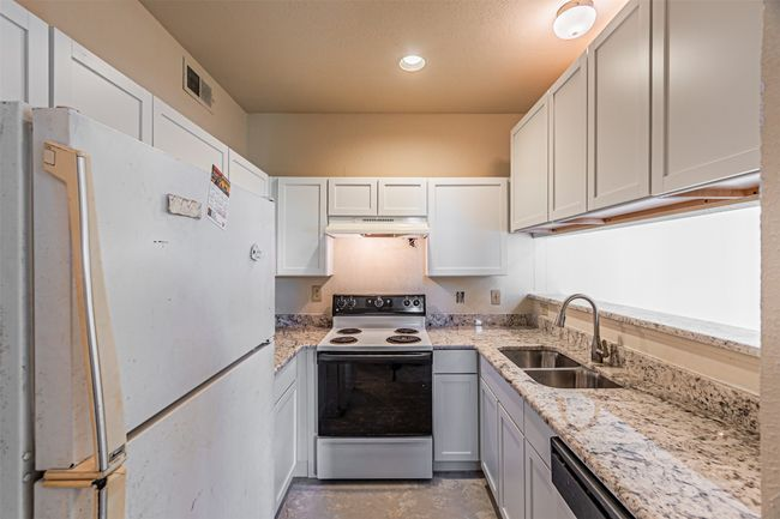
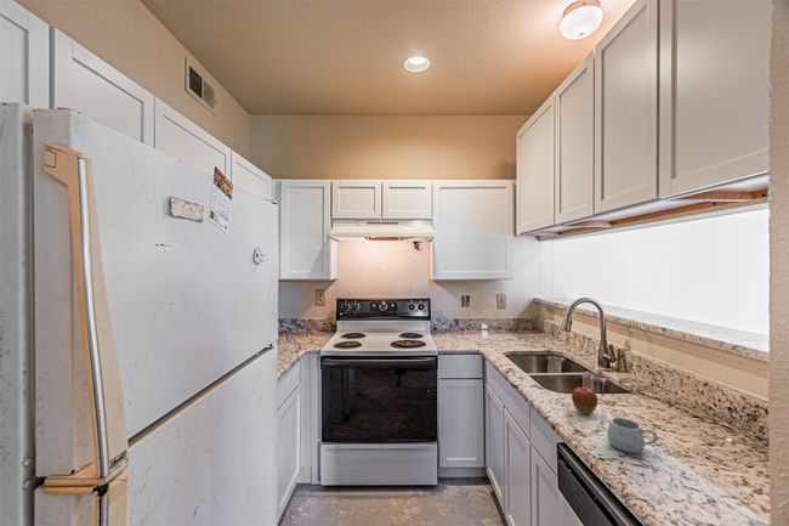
+ apple [571,383,598,415]
+ mug [606,417,659,453]
